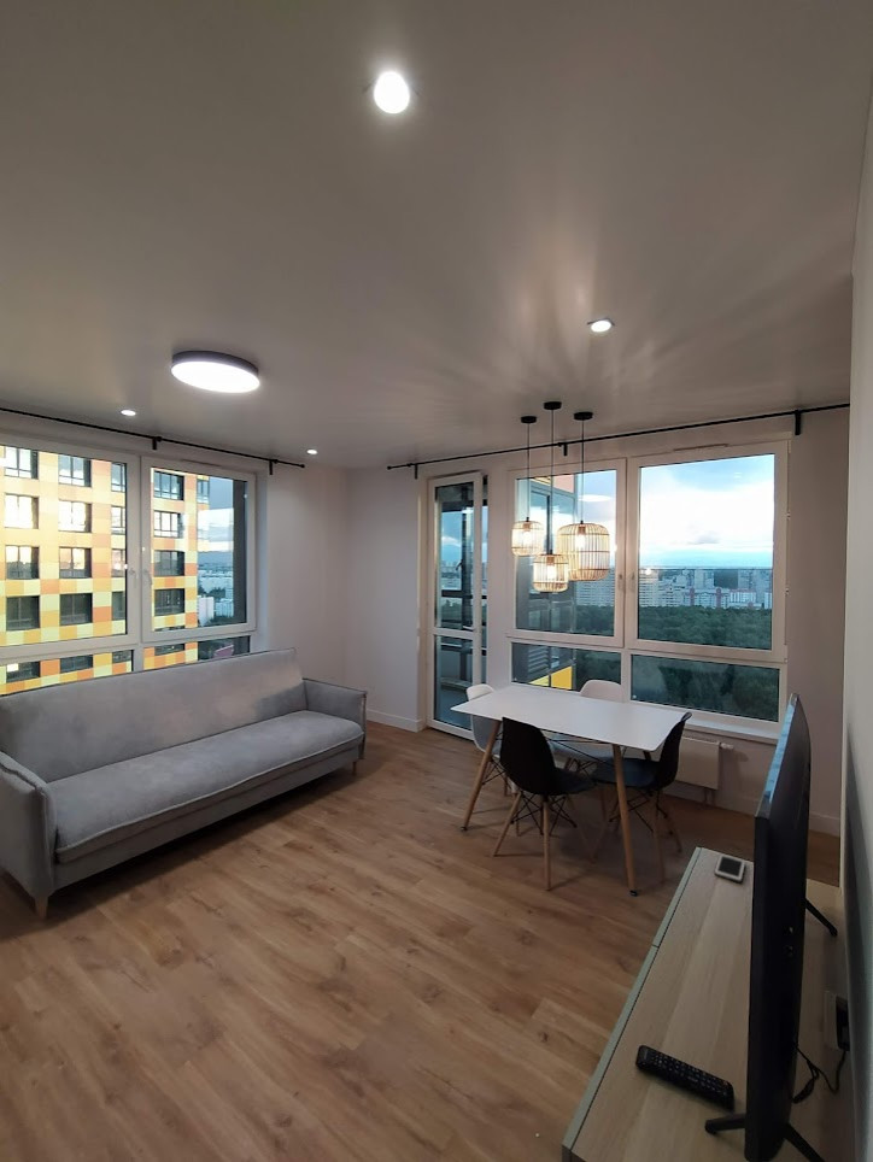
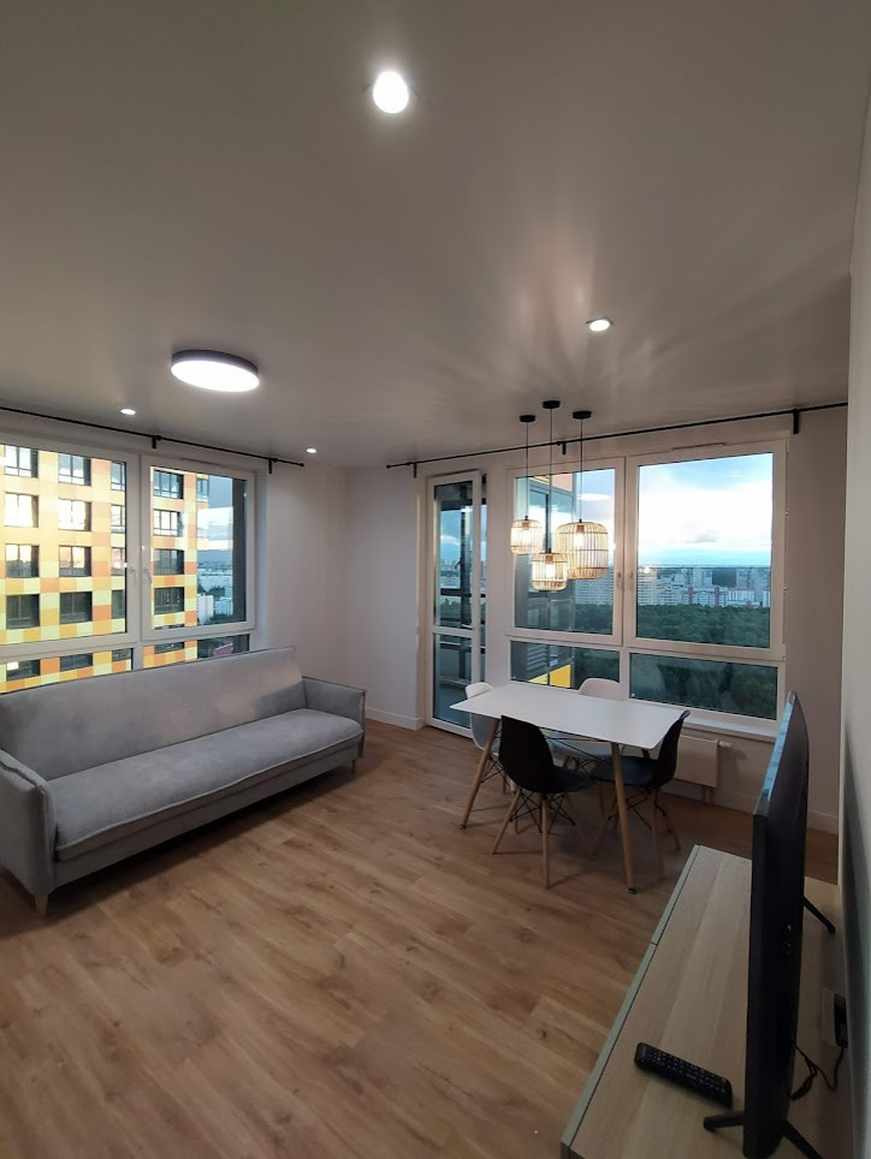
- cell phone [714,852,746,884]
